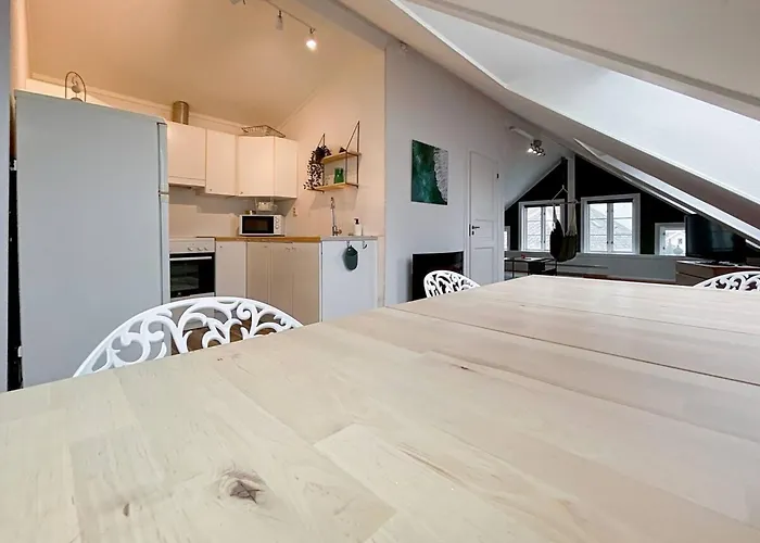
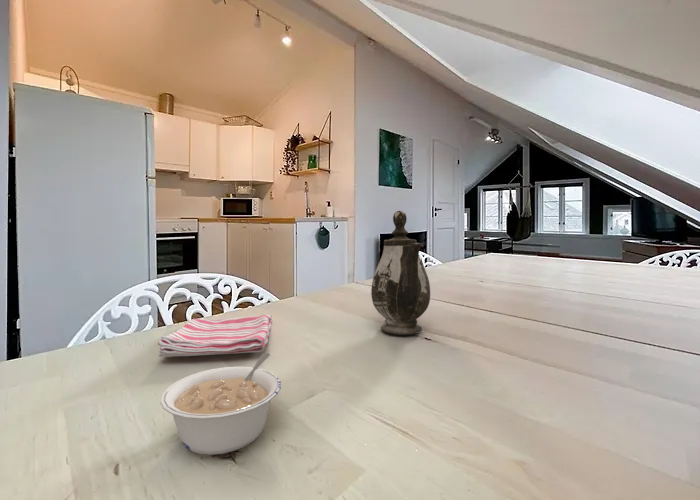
+ dish towel [157,314,273,359]
+ teapot [370,210,431,336]
+ legume [159,352,282,456]
